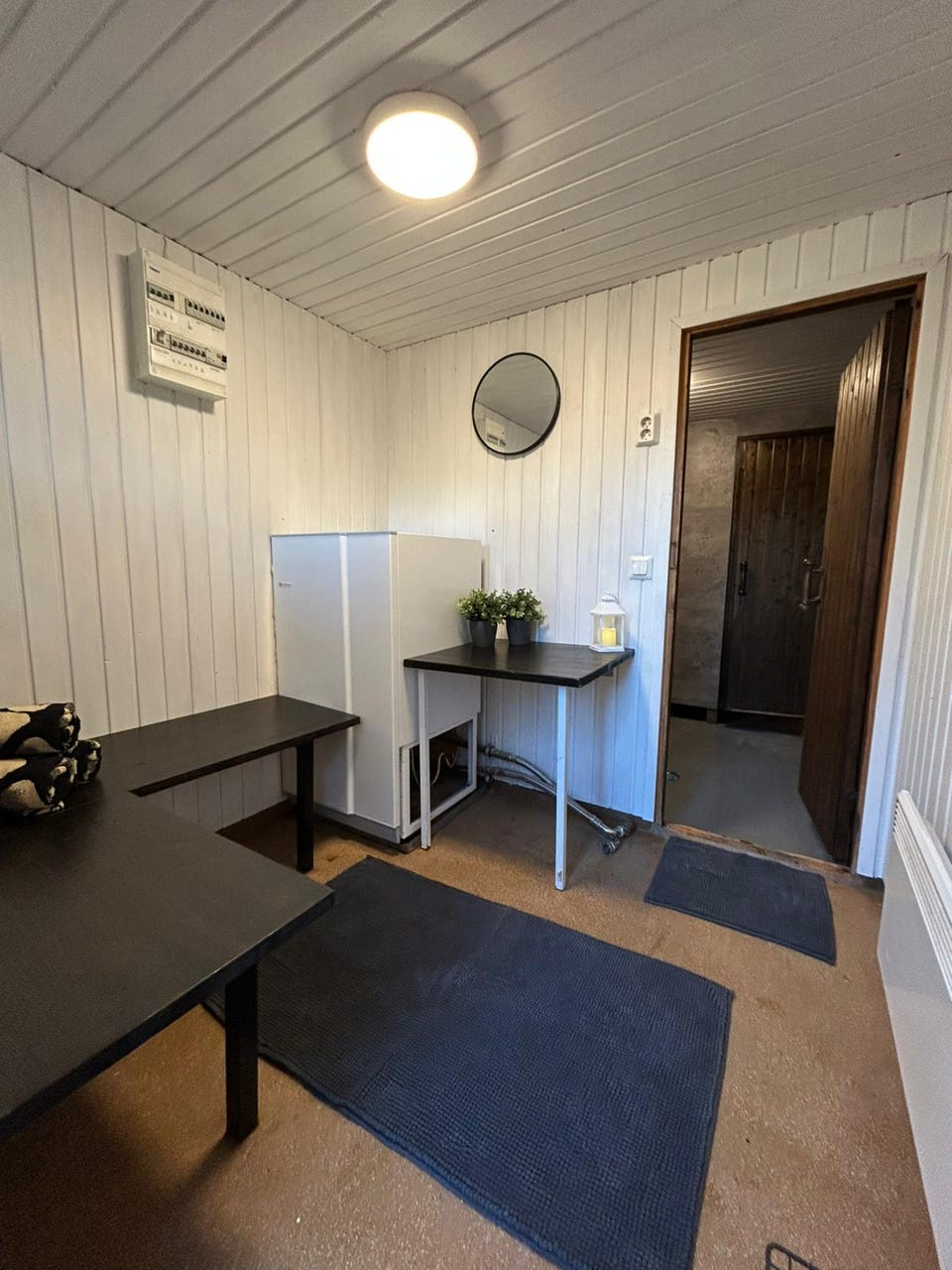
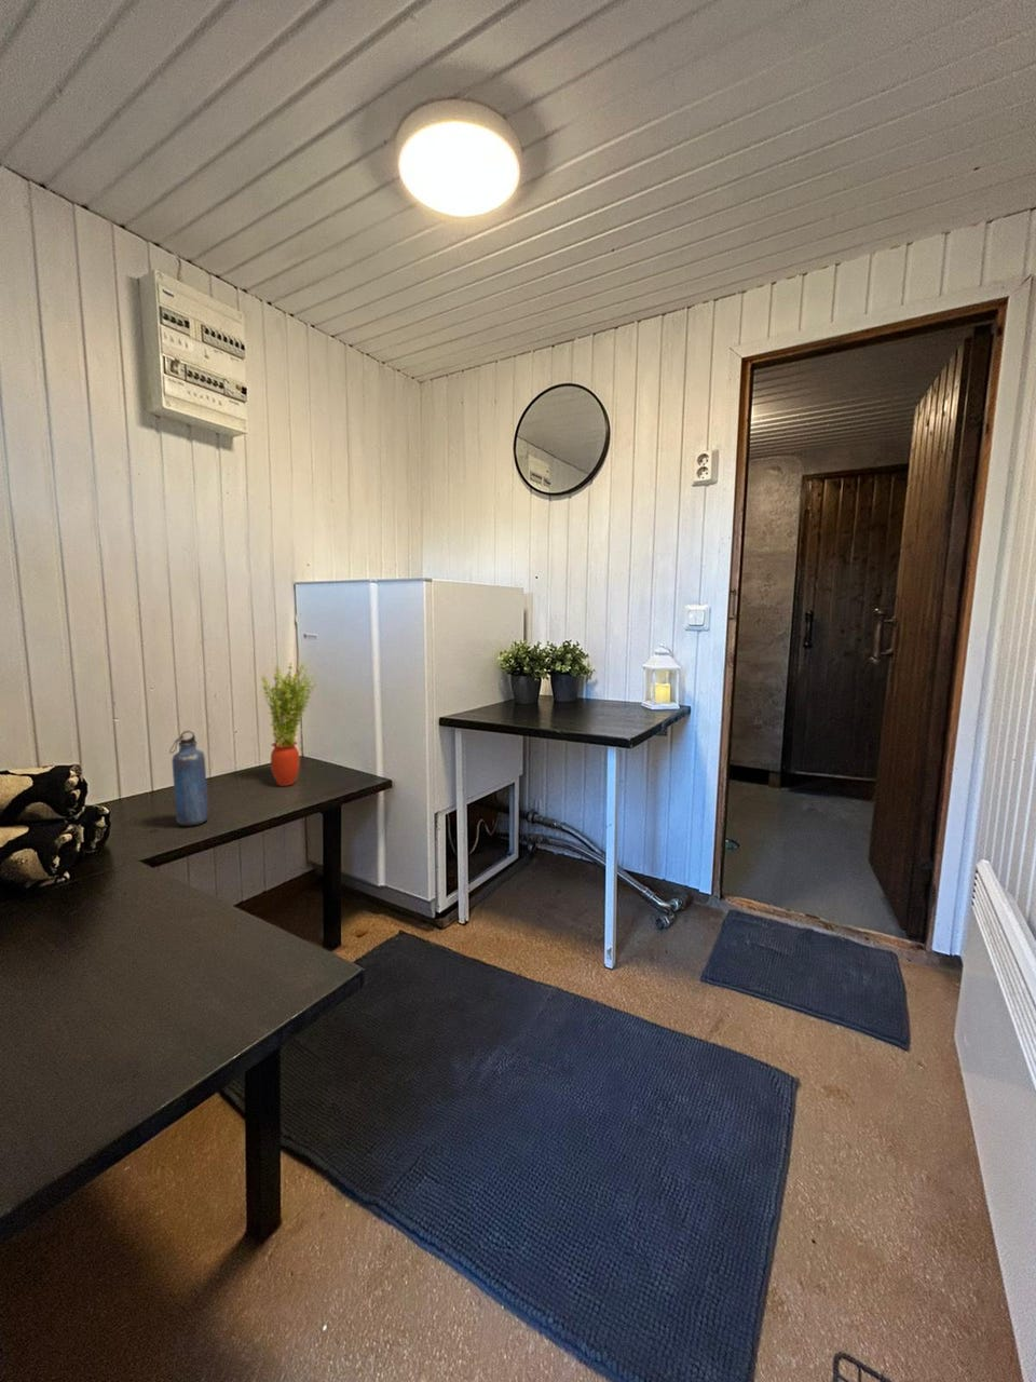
+ potted plant [260,662,318,787]
+ water bottle [169,730,209,827]
